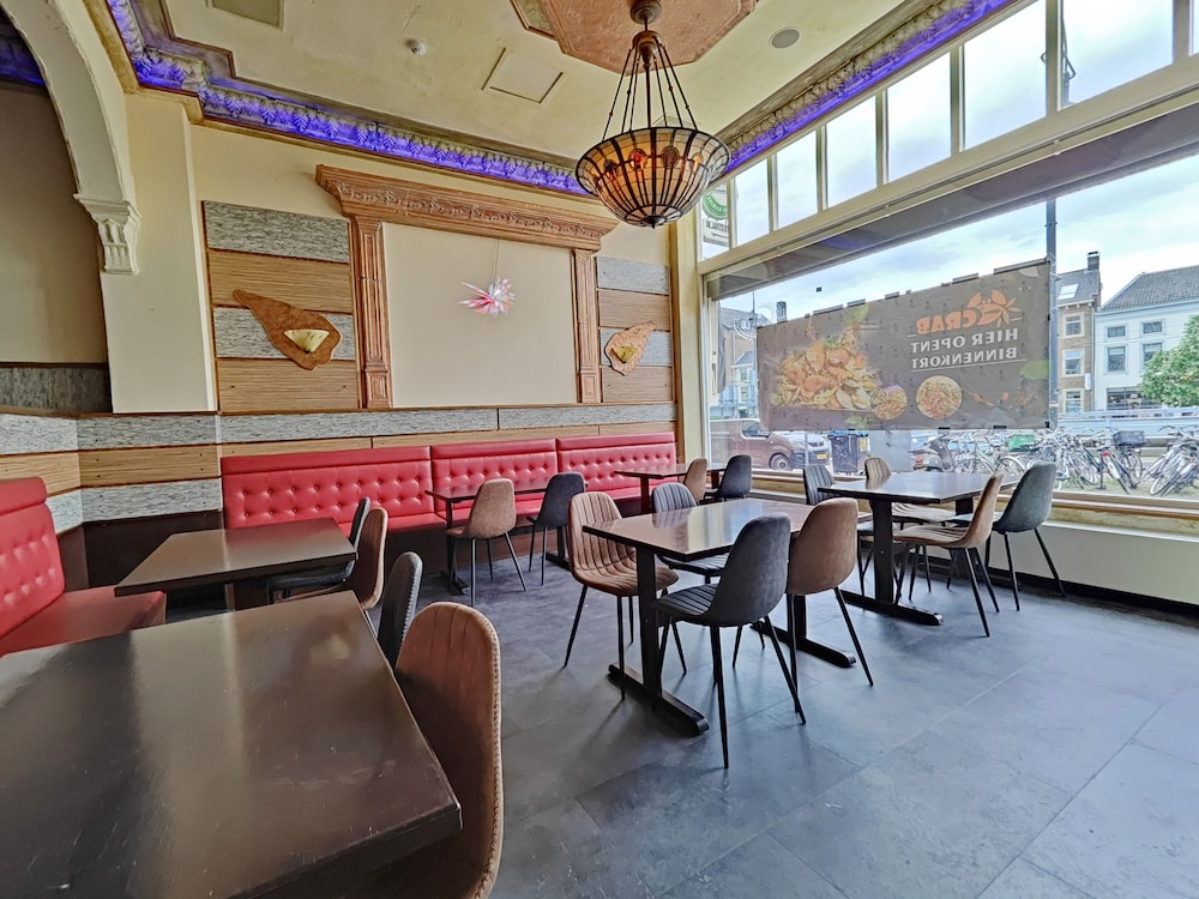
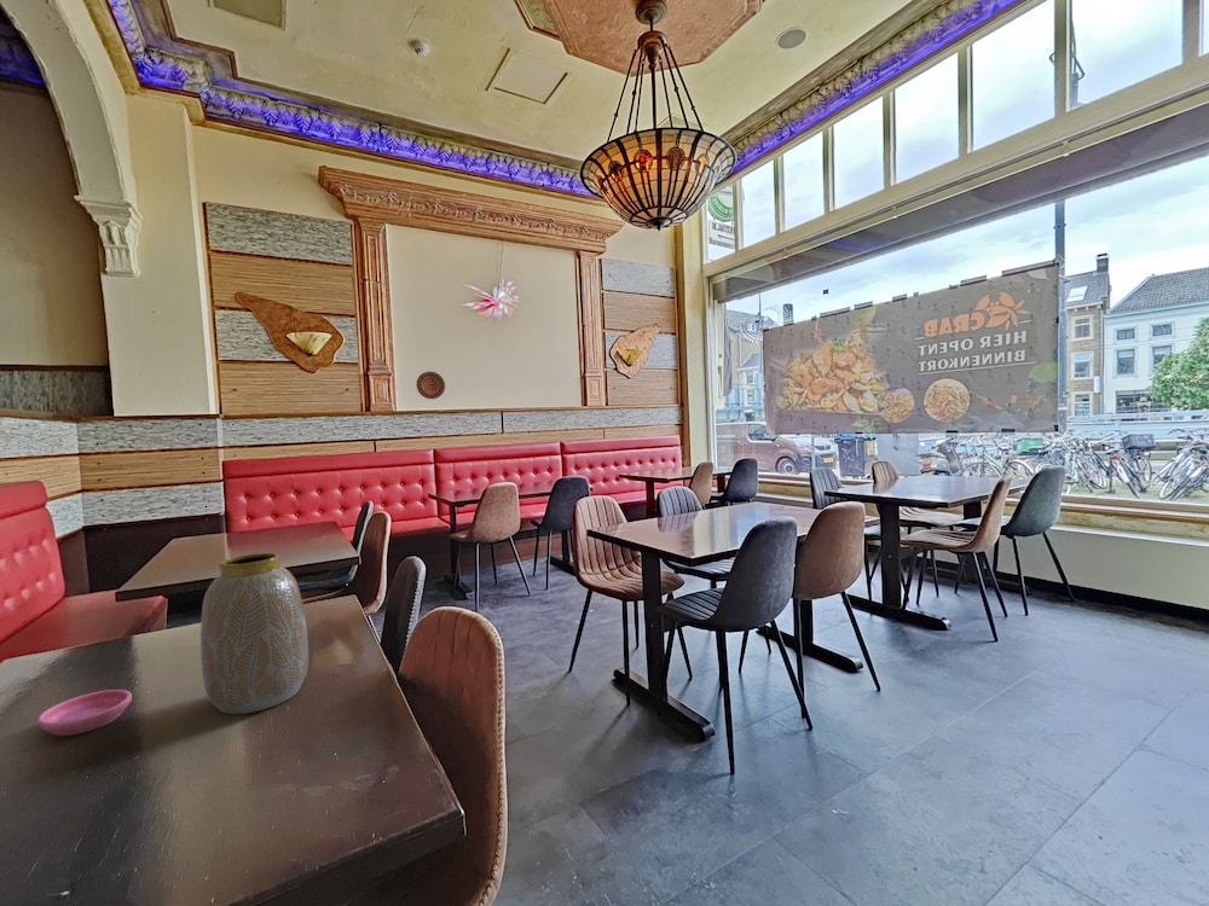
+ saucer [35,689,133,737]
+ vase [199,552,310,715]
+ decorative plate [416,371,446,400]
